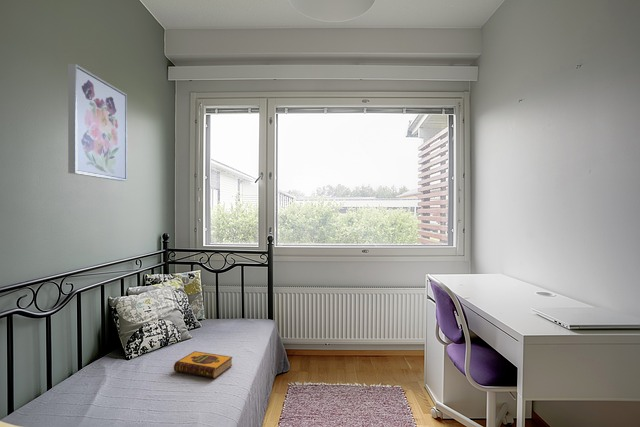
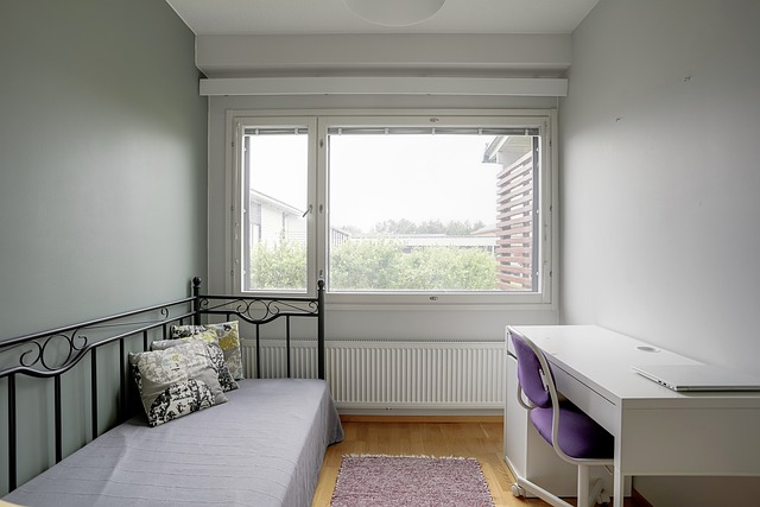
- wall art [67,63,128,182]
- hardback book [173,350,233,379]
